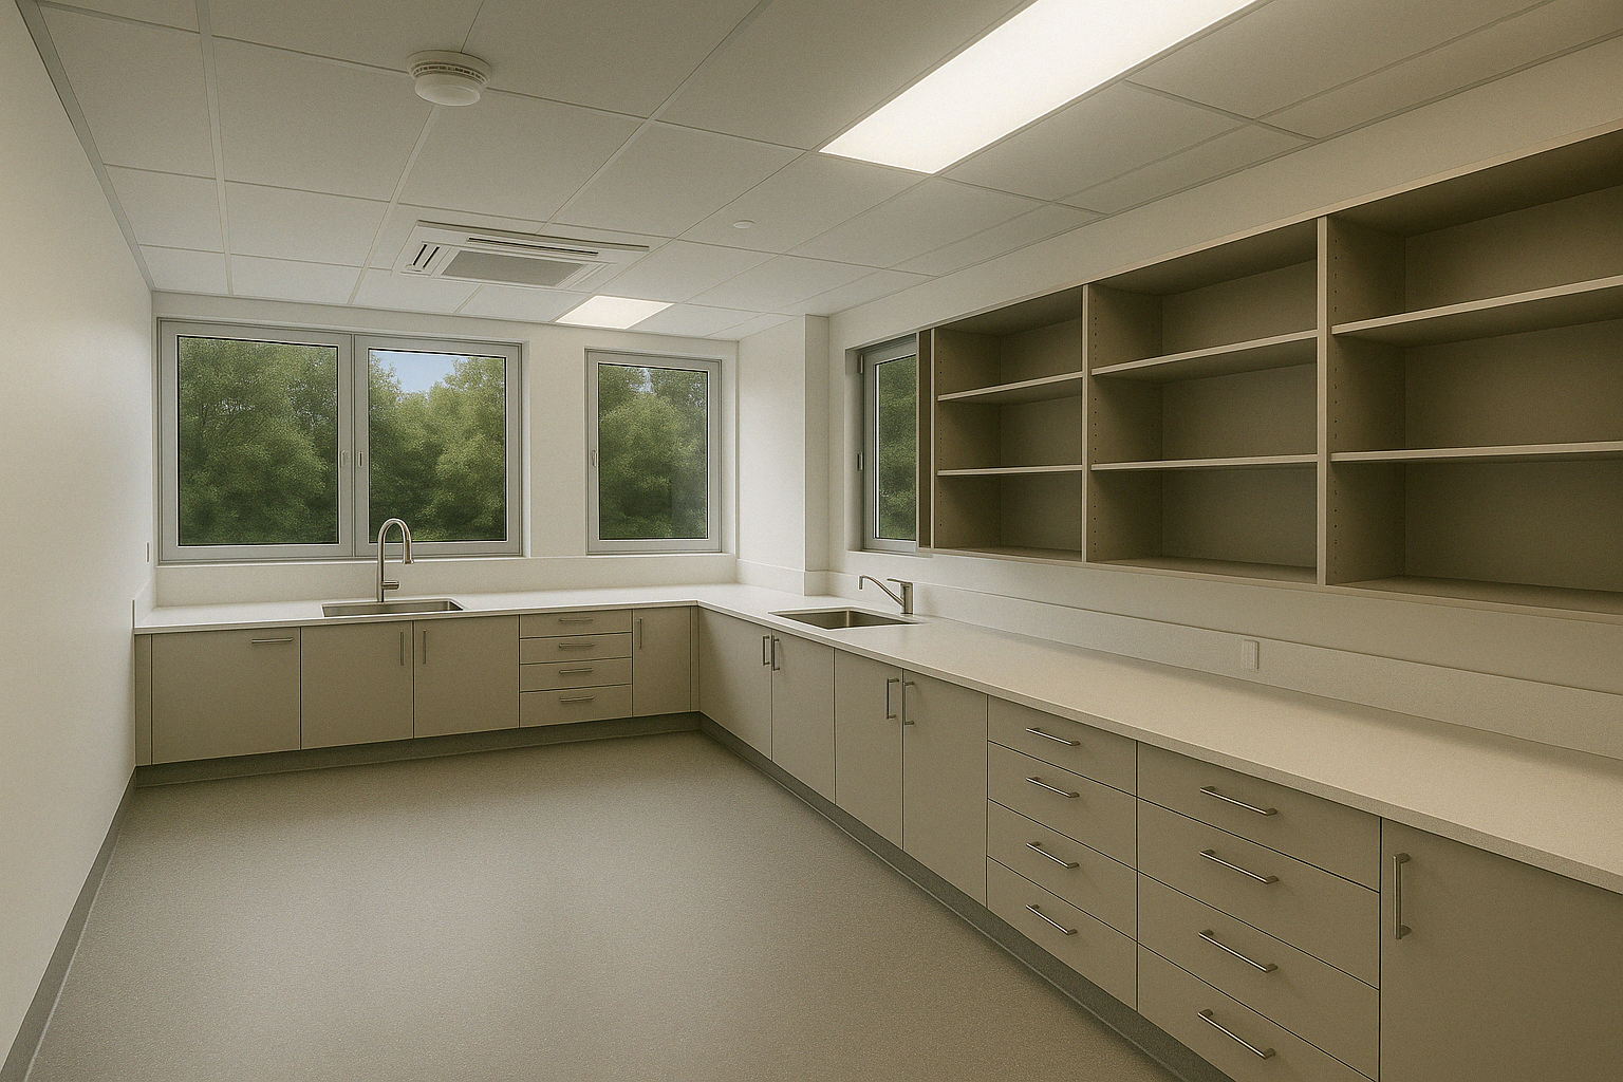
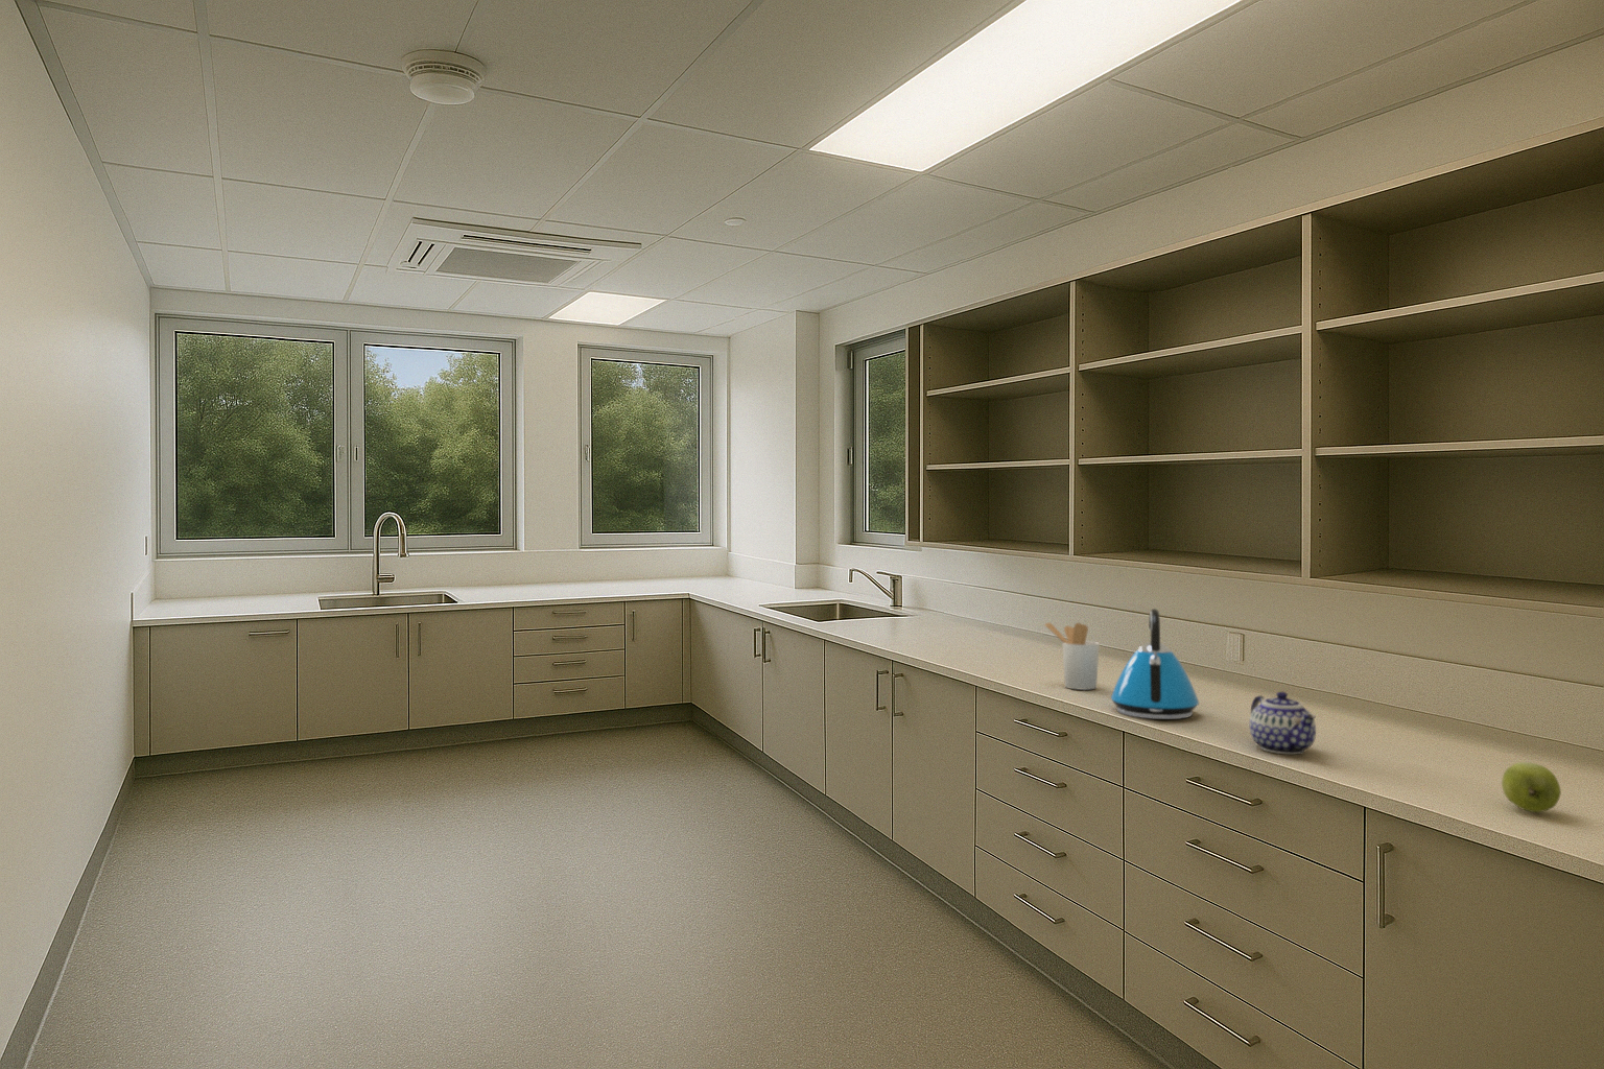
+ utensil holder [1043,622,1100,691]
+ kettle [1110,607,1199,721]
+ teapot [1250,691,1316,755]
+ apple [1500,761,1562,814]
